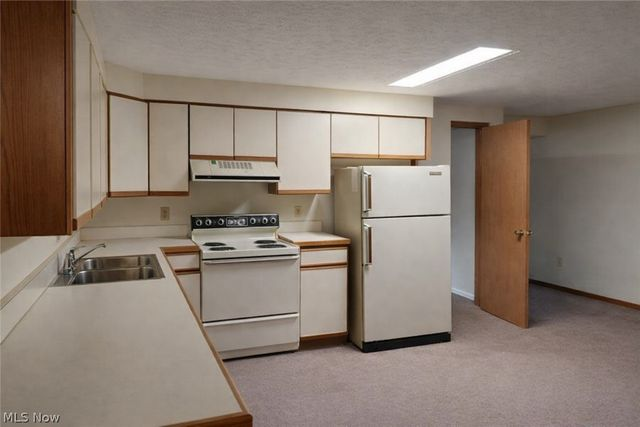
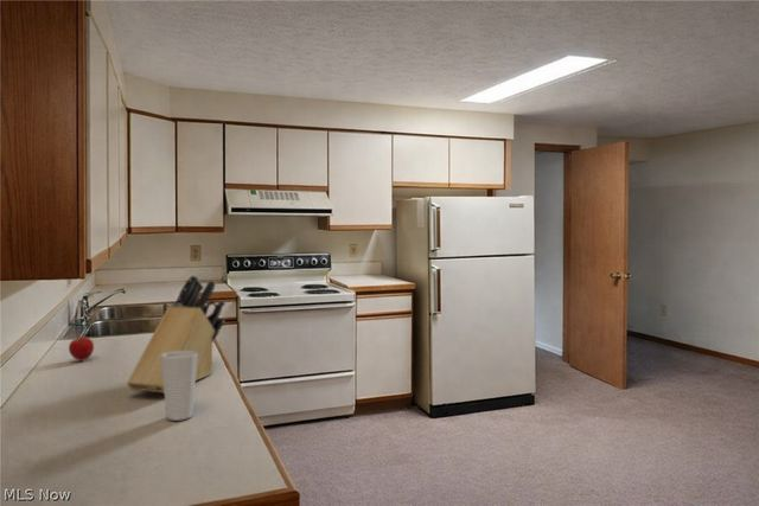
+ cup [160,351,197,422]
+ knife block [126,274,227,395]
+ apple [68,337,95,363]
